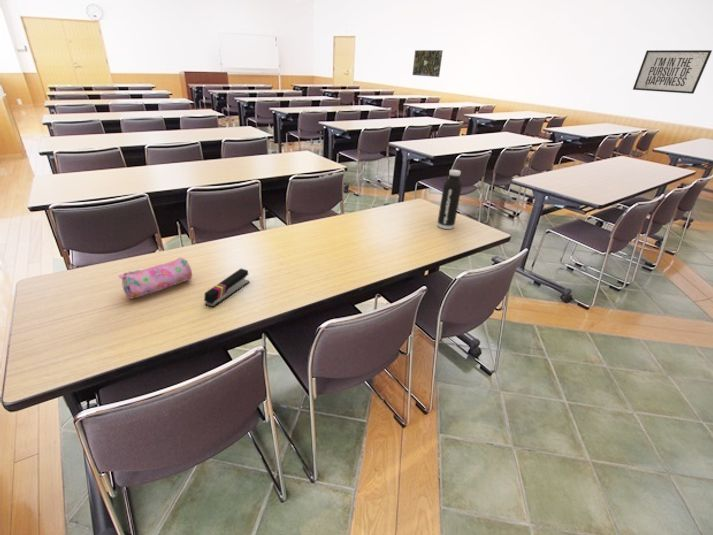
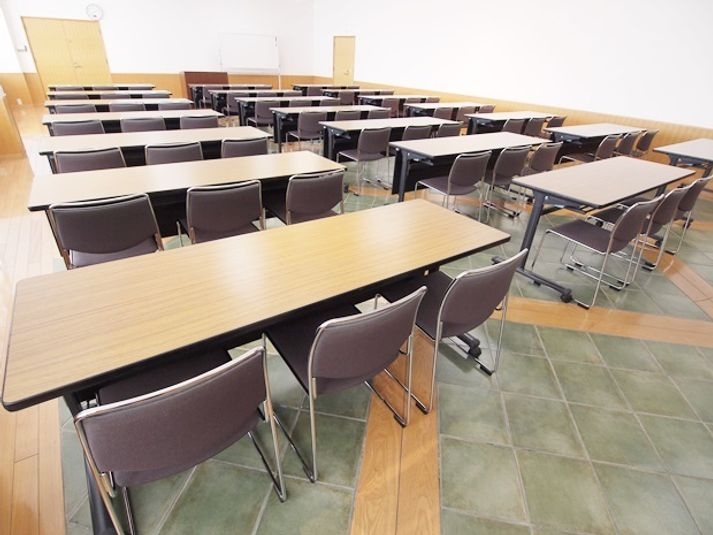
- water bottle [436,169,463,230]
- stapler [203,268,251,308]
- pencil case [117,257,193,300]
- mirror [632,49,713,95]
- map [412,49,444,78]
